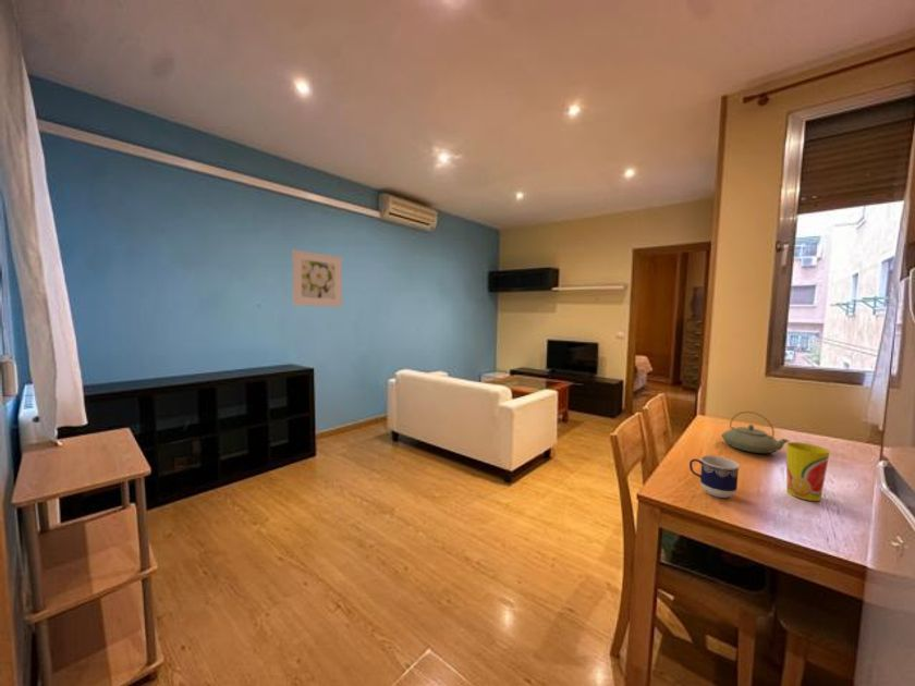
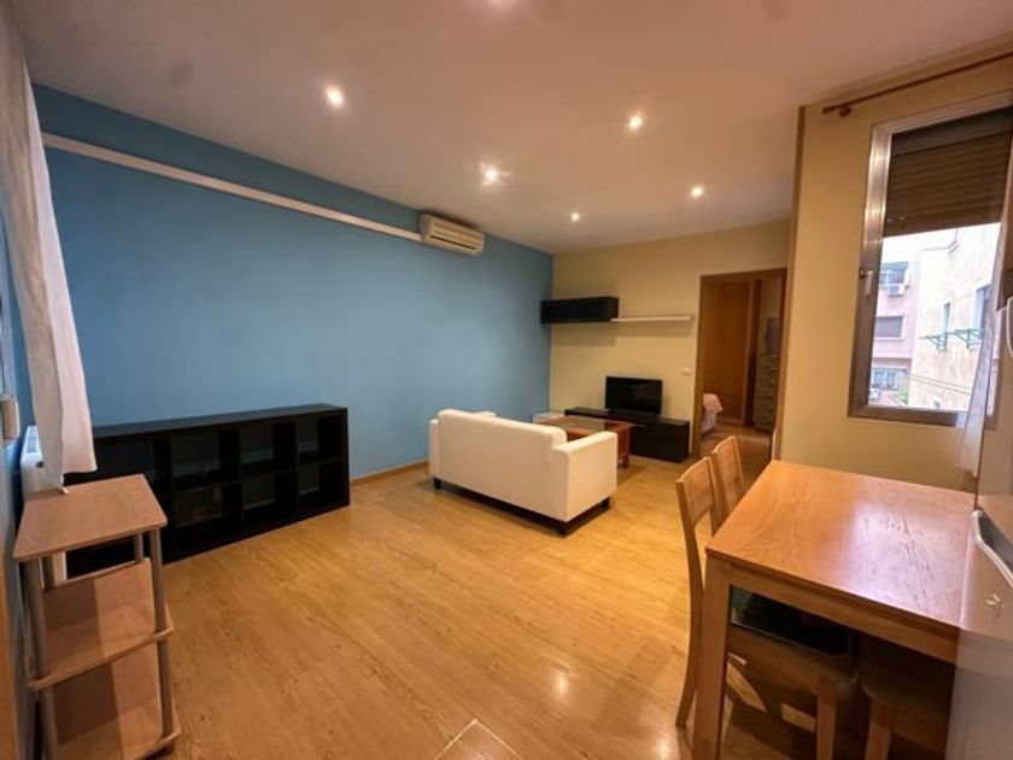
- cup [688,454,741,499]
- teapot [720,411,790,454]
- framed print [291,248,343,308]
- cup [785,441,831,502]
